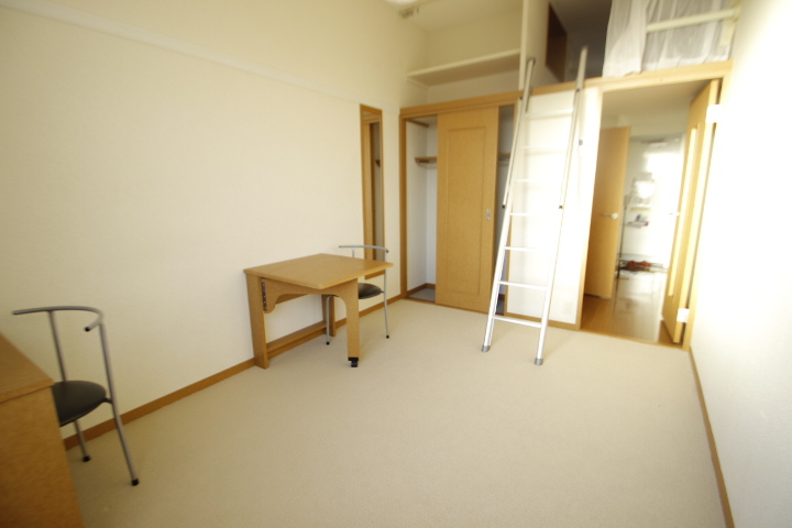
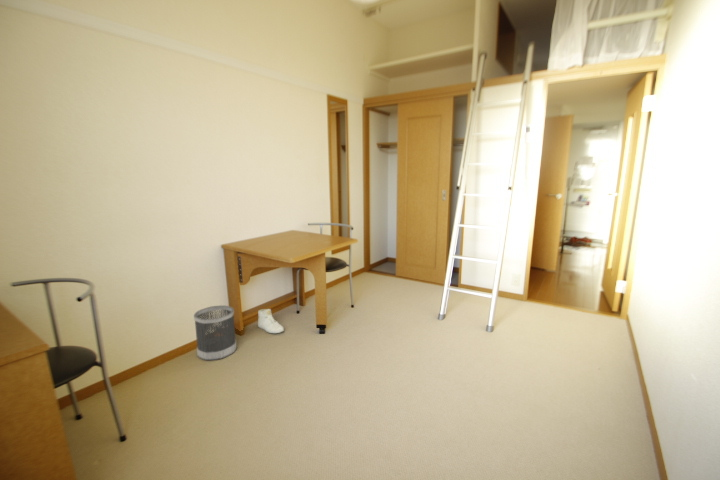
+ sneaker [257,308,285,334]
+ wastebasket [193,304,238,361]
